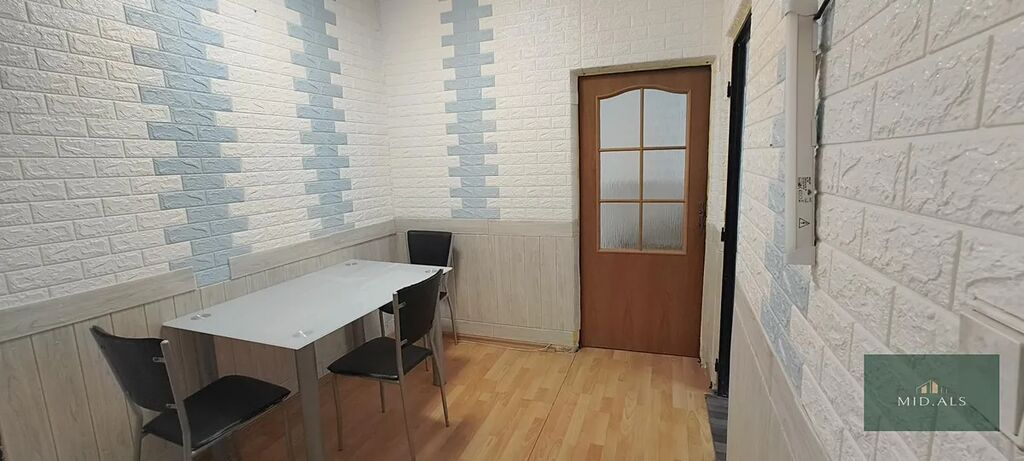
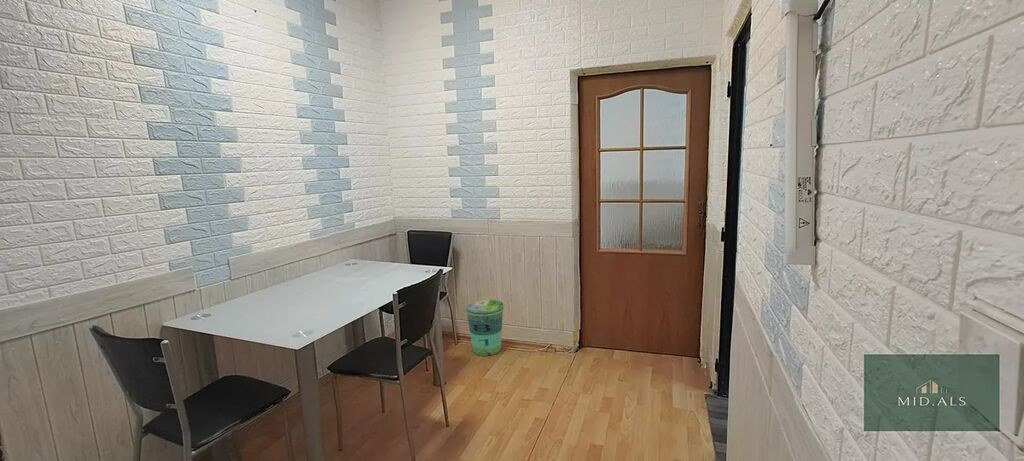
+ trash can [465,299,505,357]
